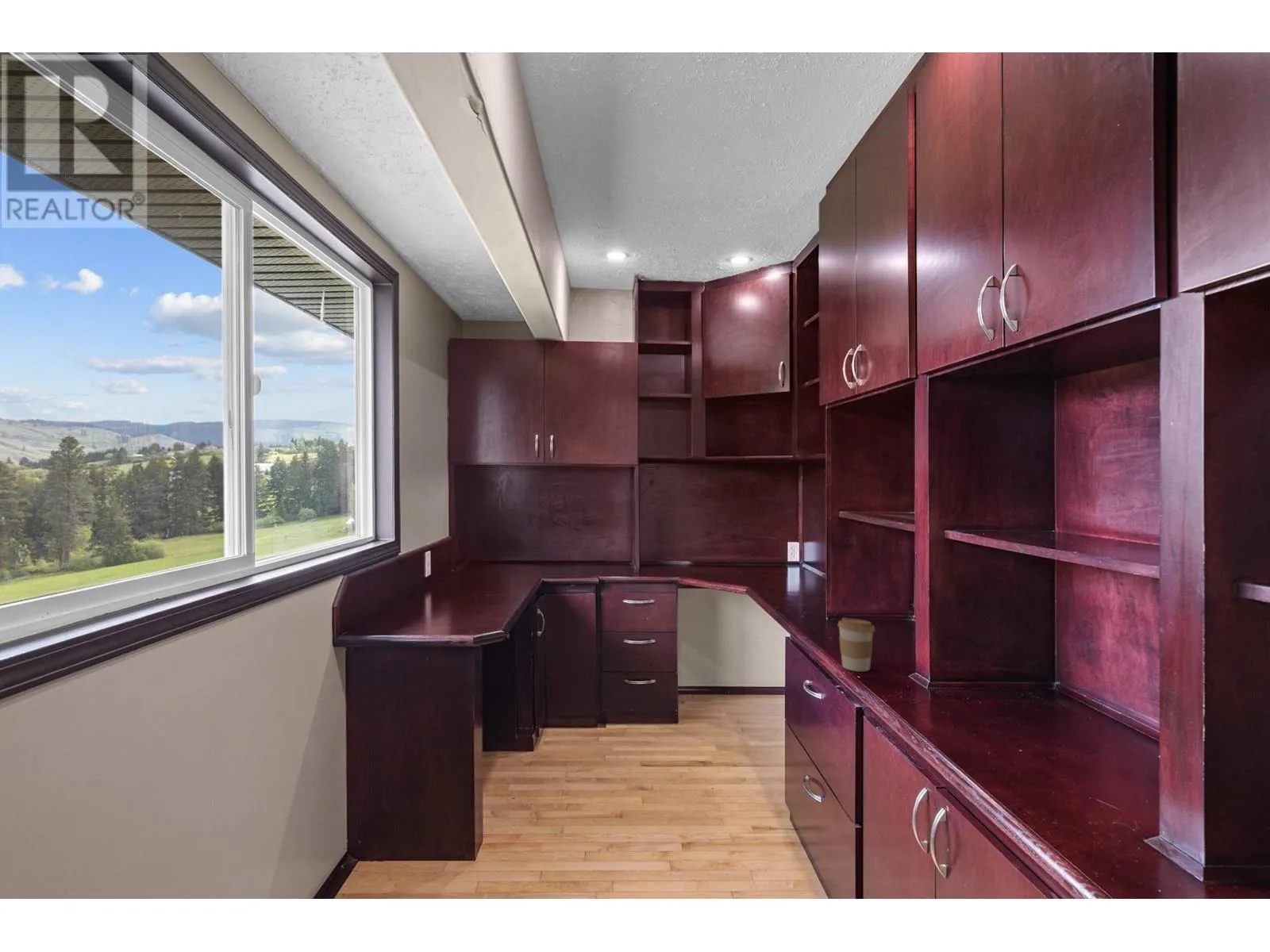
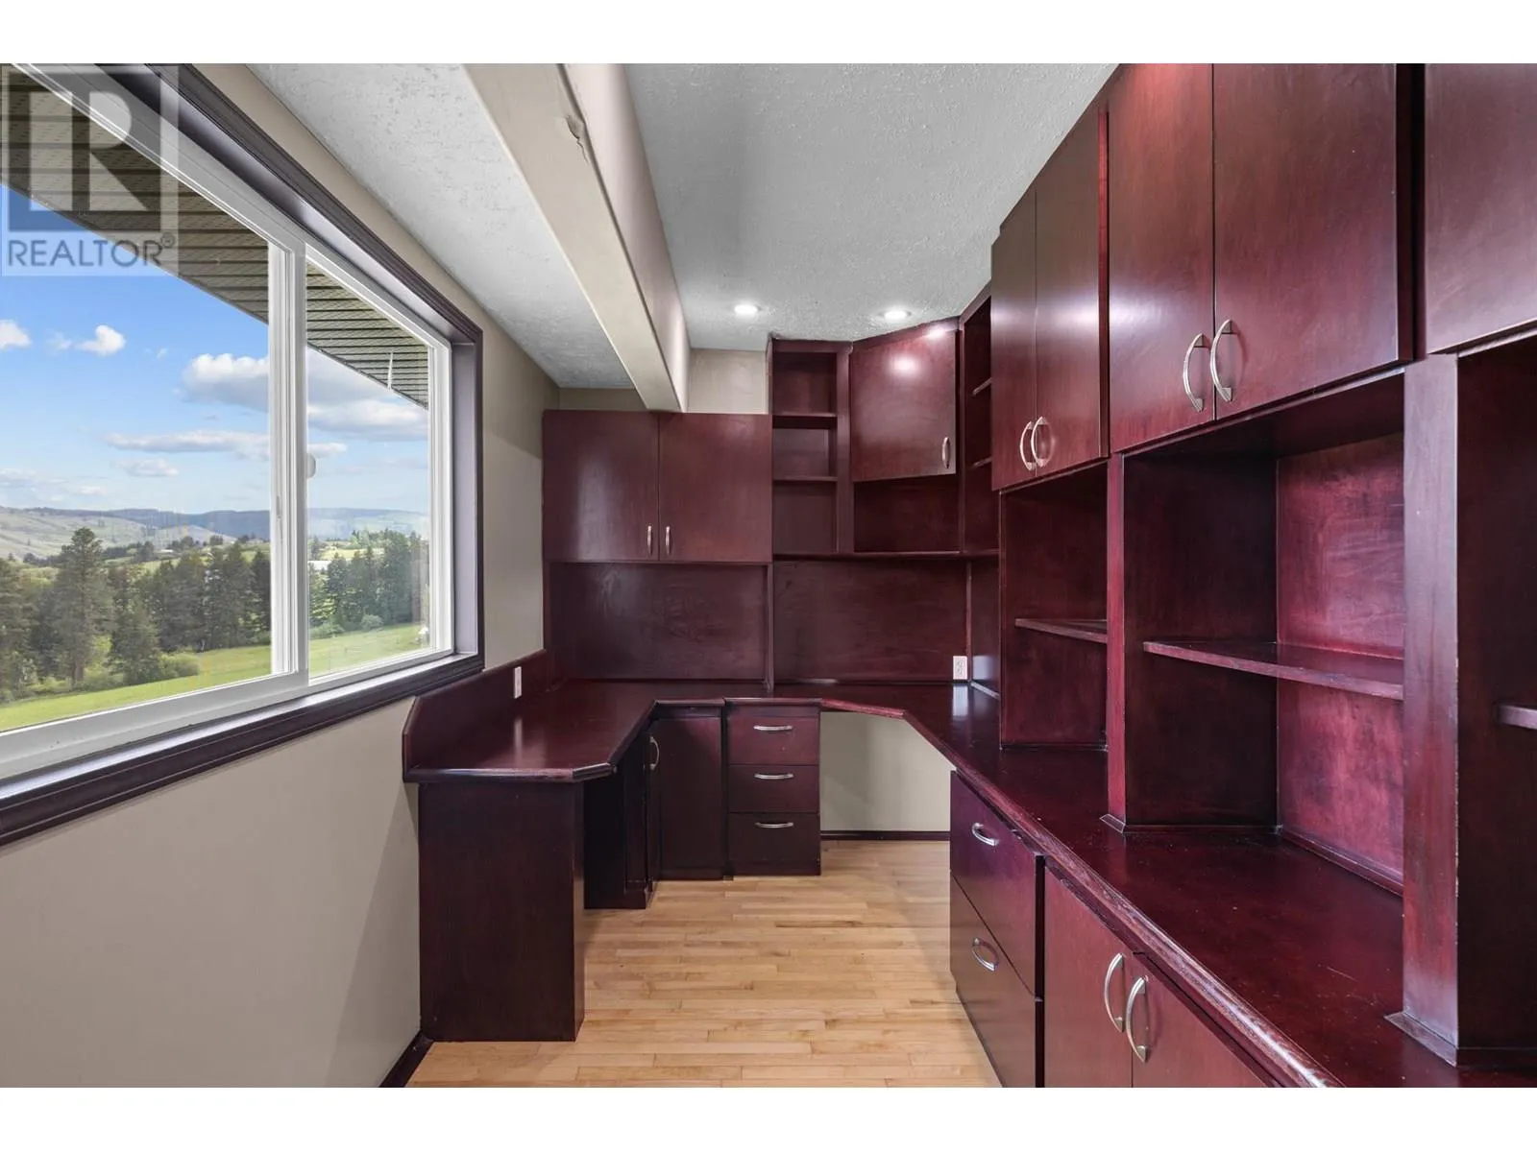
- coffee cup [837,617,876,672]
